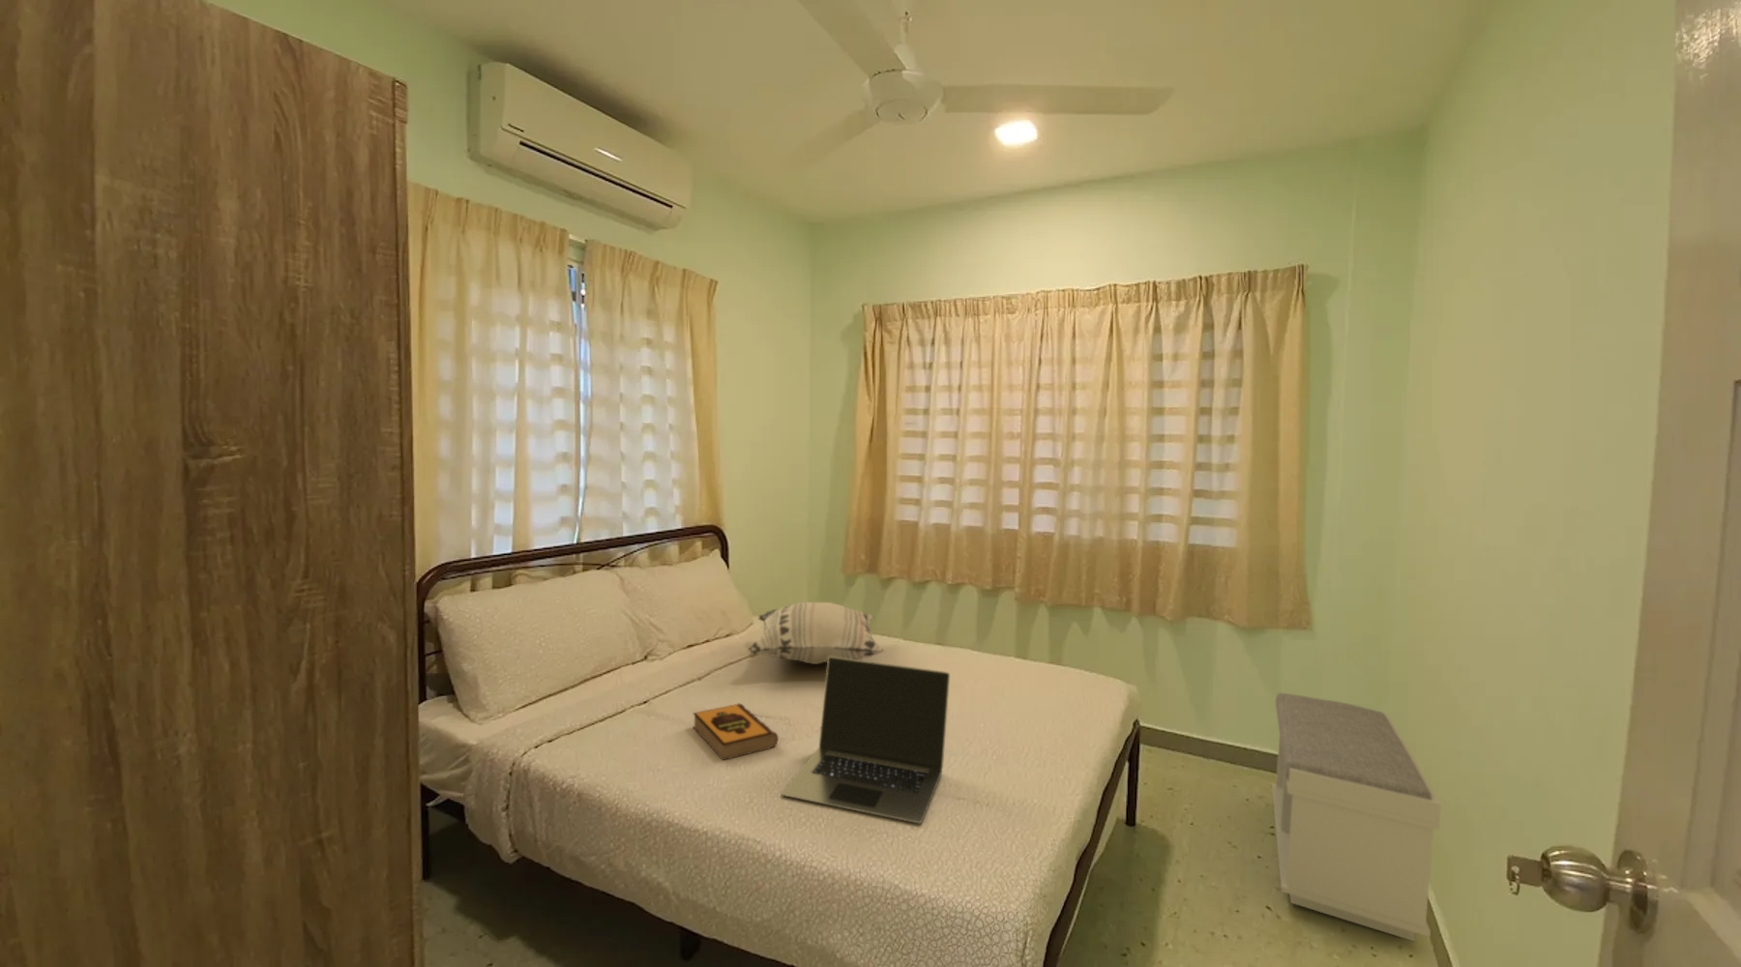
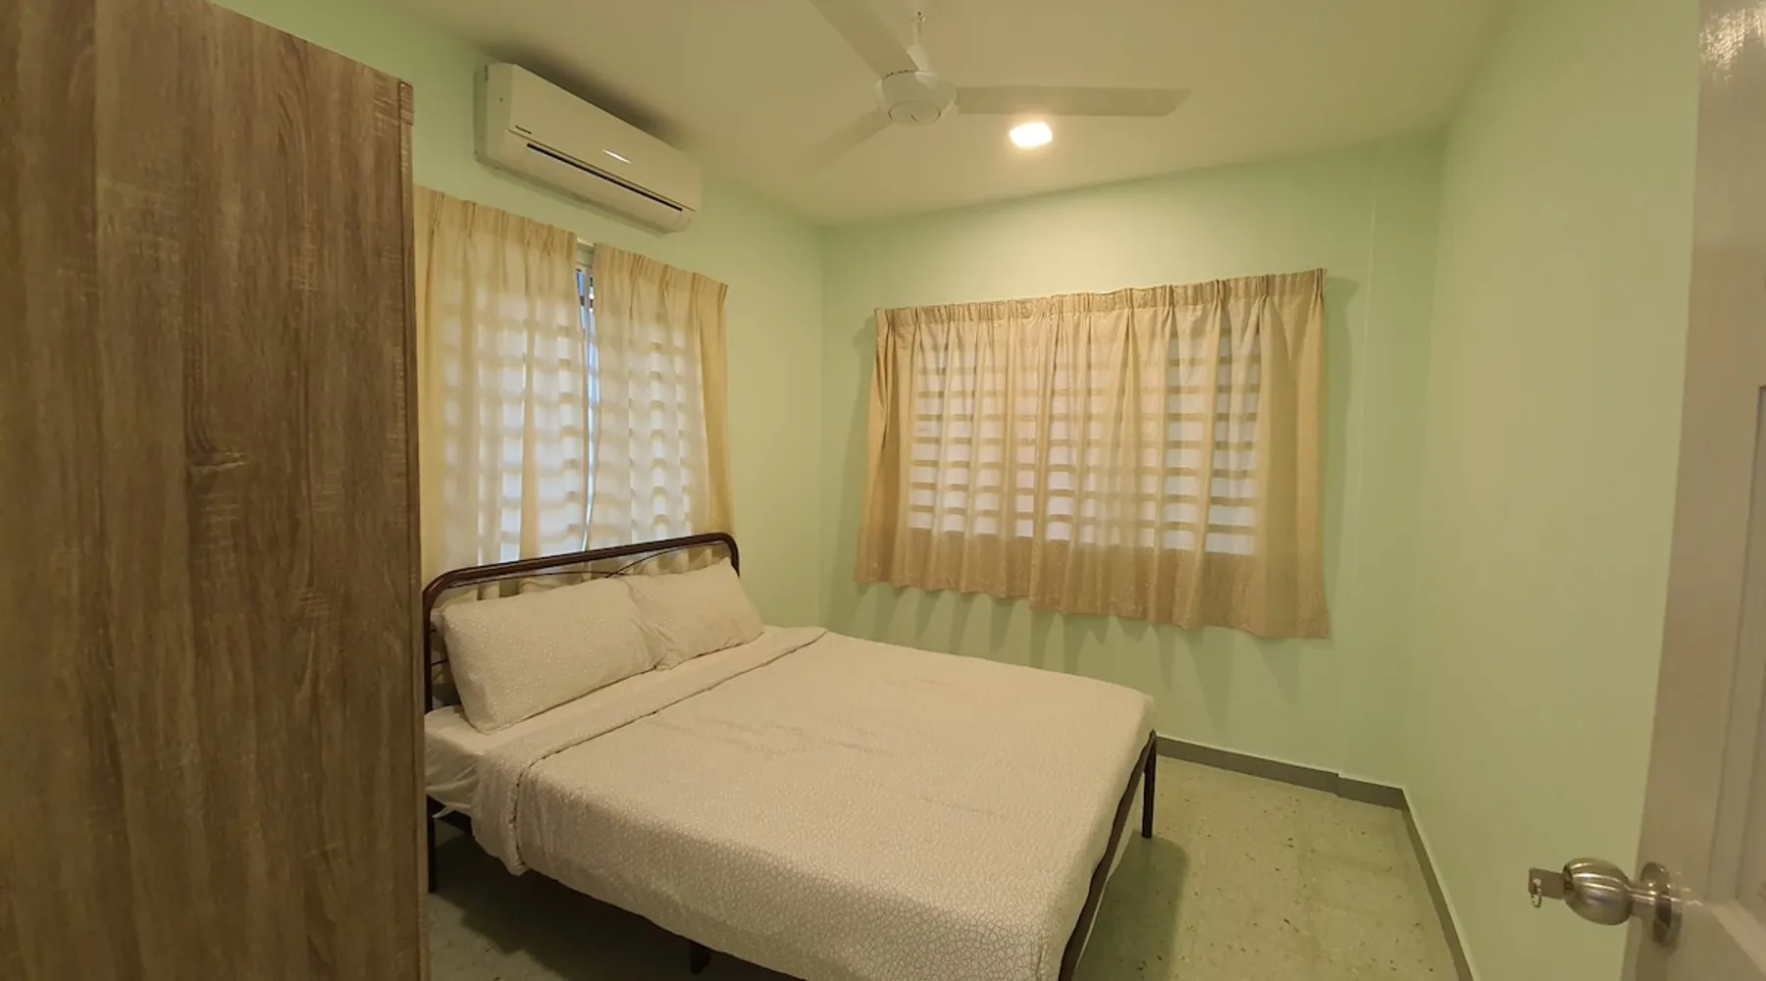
- laptop [780,656,950,824]
- decorative pillow [748,601,885,666]
- bench [1271,692,1442,943]
- hardback book [692,703,780,761]
